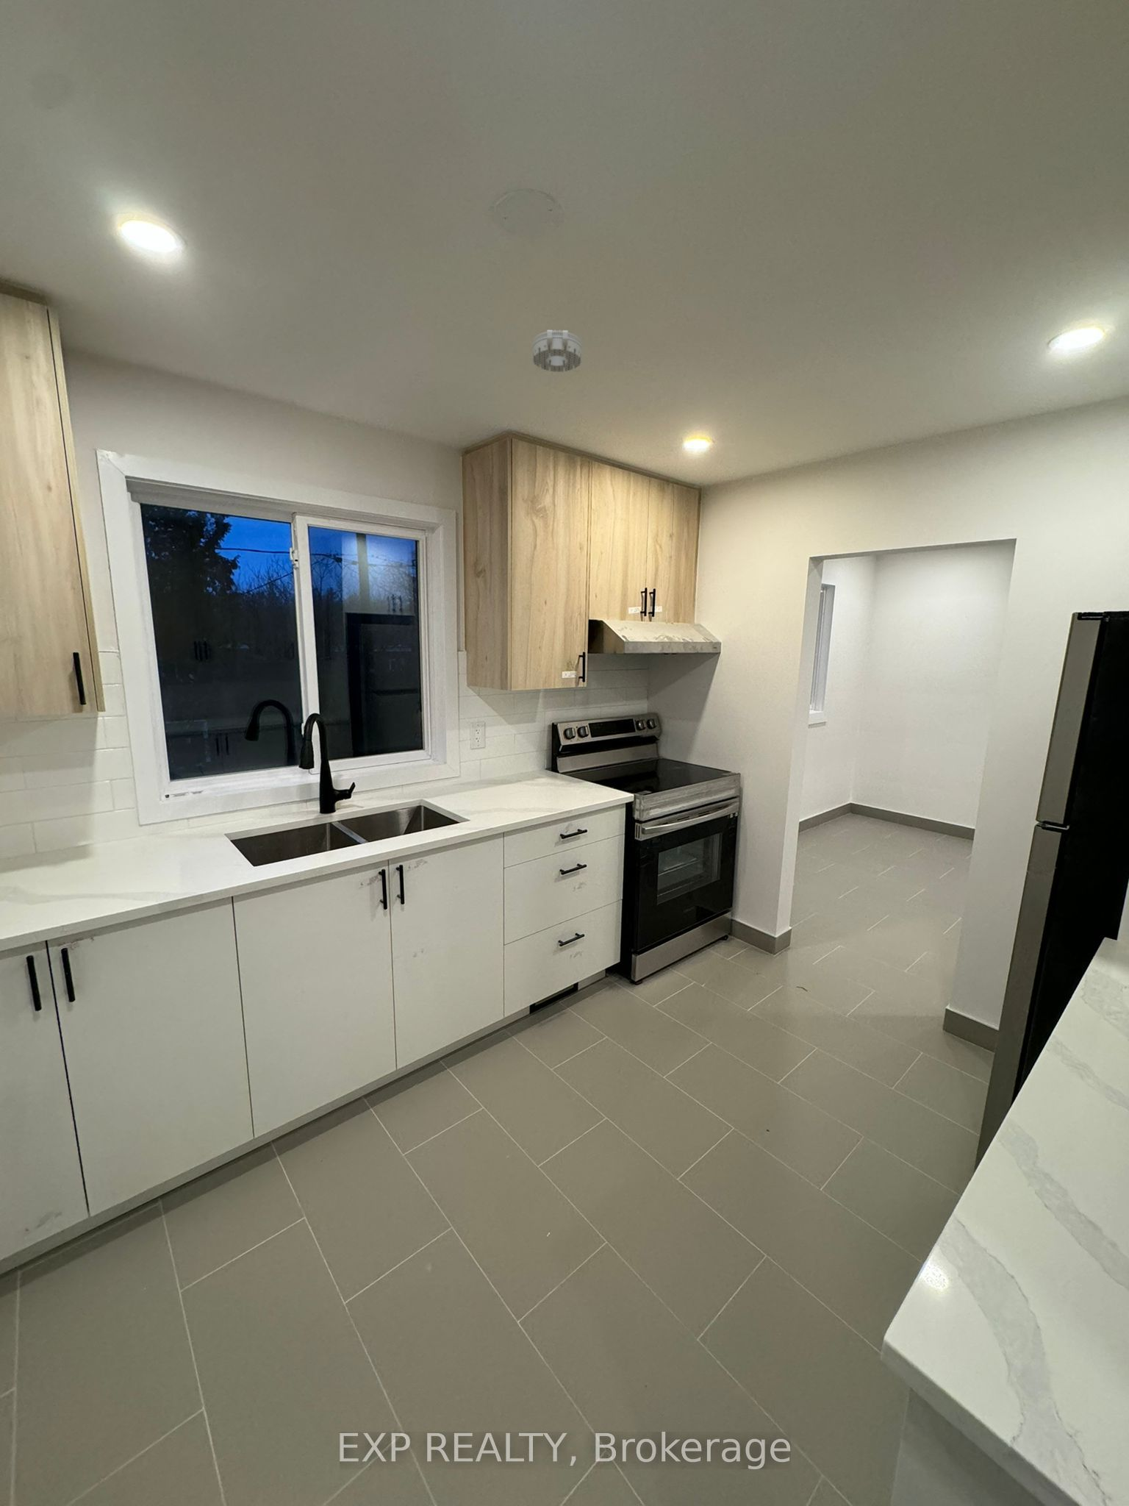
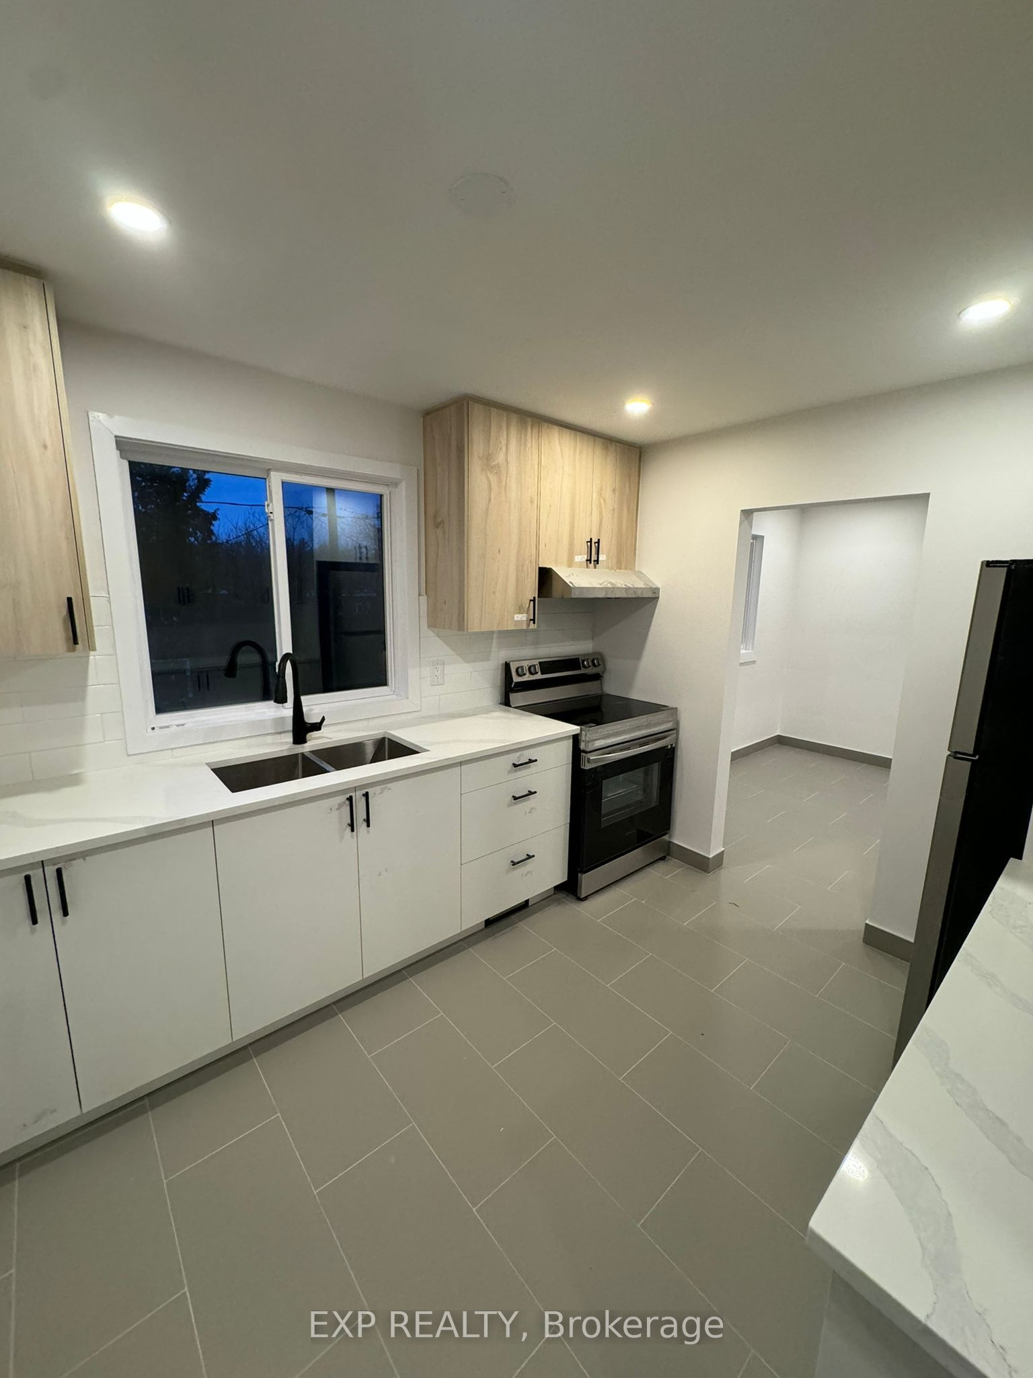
- smoke detector [531,330,582,372]
